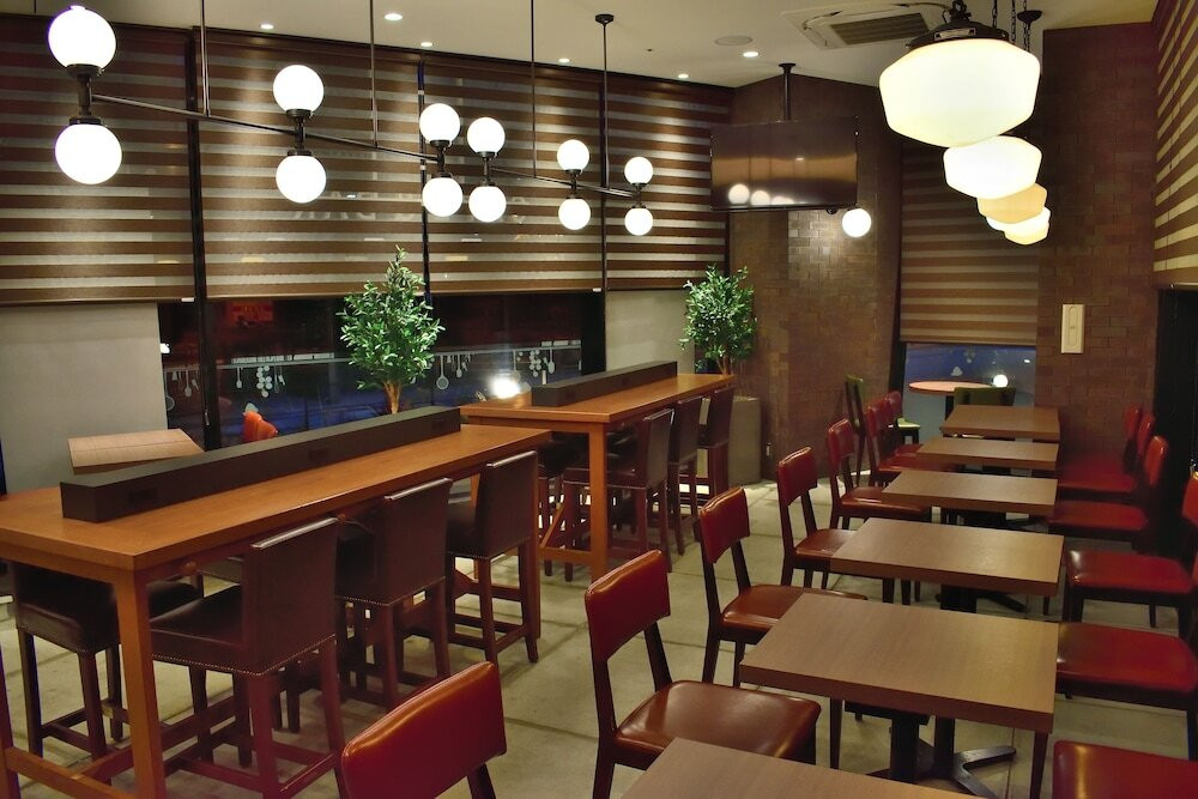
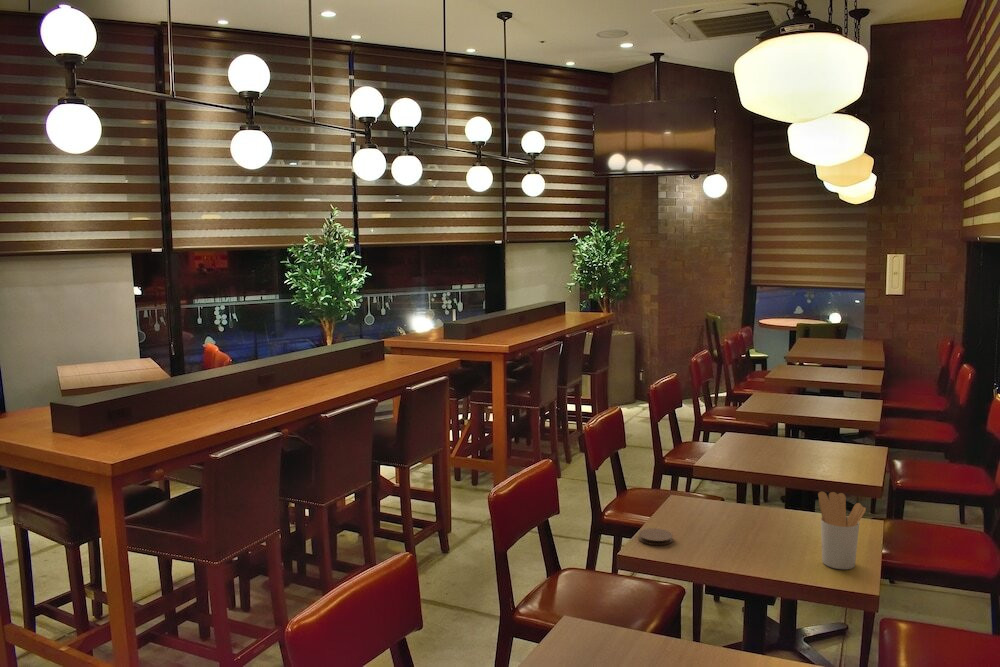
+ utensil holder [817,491,867,570]
+ coaster [638,527,674,546]
